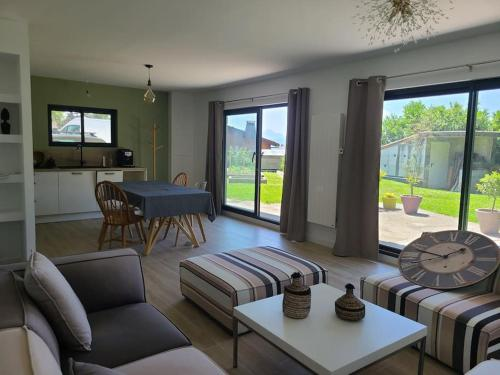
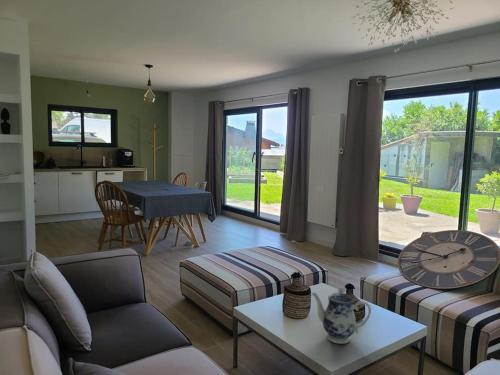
+ teapot [310,285,372,345]
